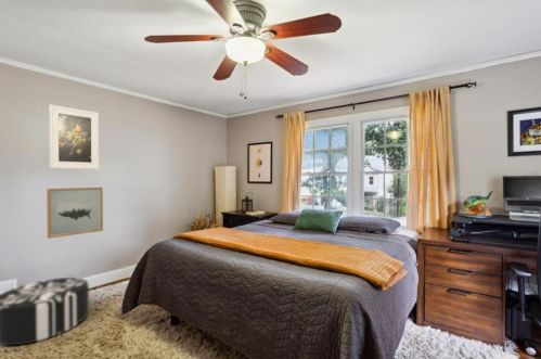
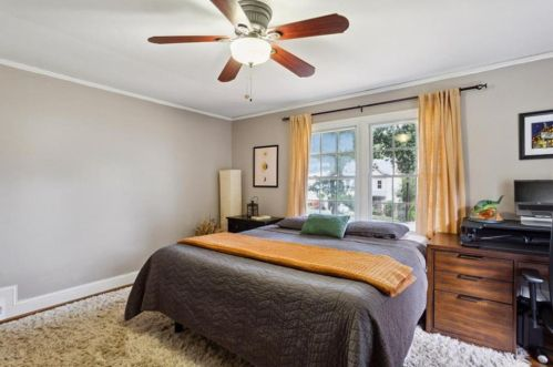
- wall art [46,187,104,240]
- pouf [0,277,90,346]
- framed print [48,104,100,170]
